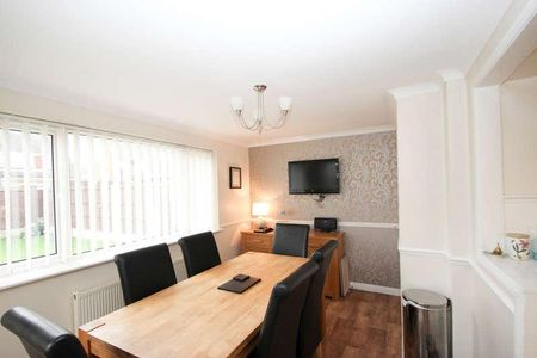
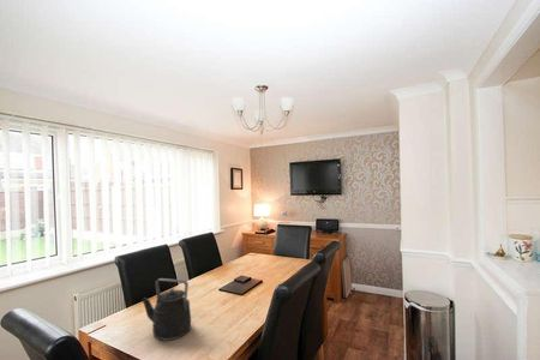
+ kettle [140,277,192,342]
